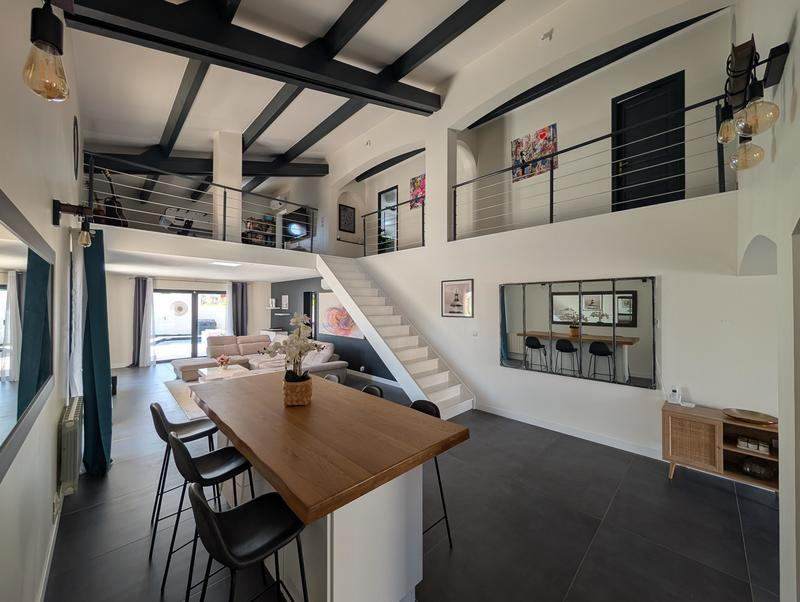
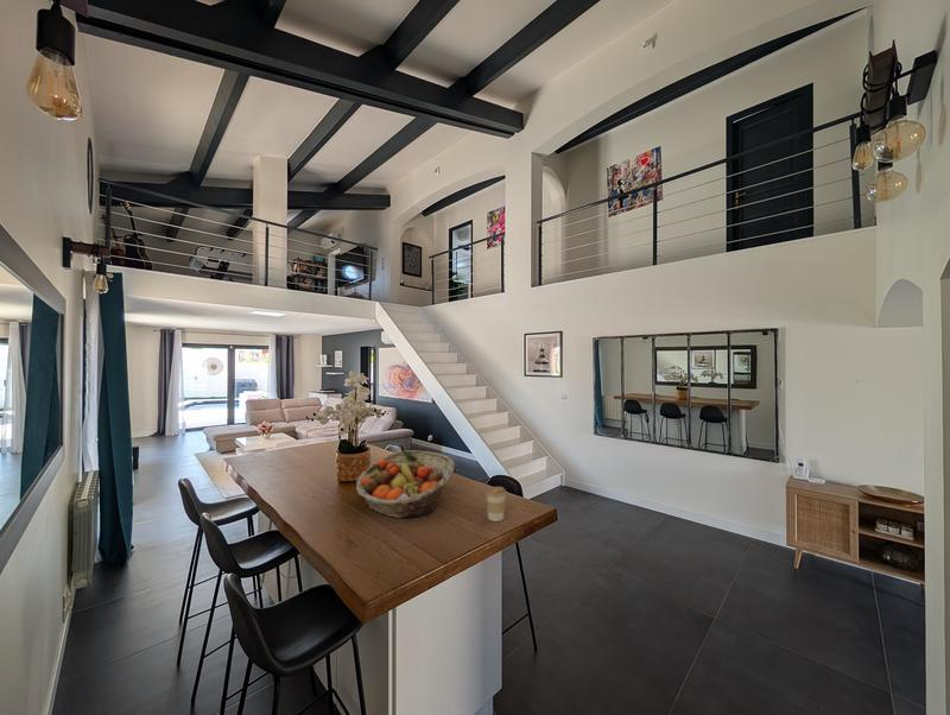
+ fruit basket [355,449,455,519]
+ coffee cup [483,486,507,523]
